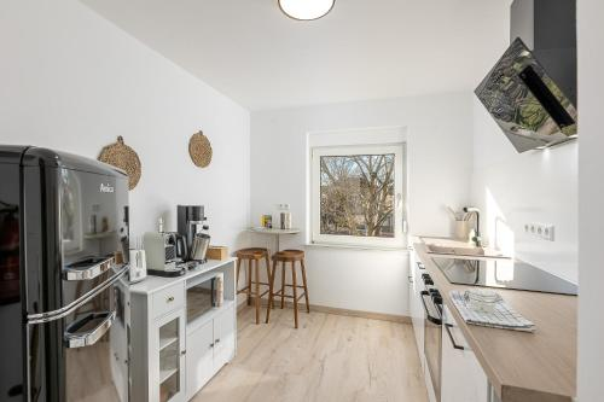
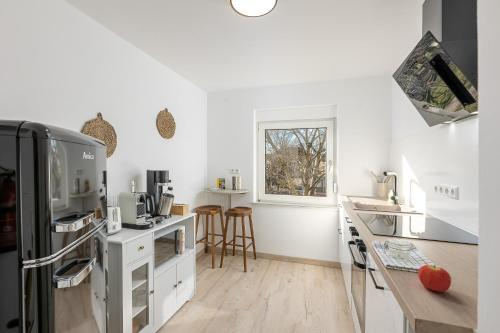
+ fruit [417,264,452,293]
